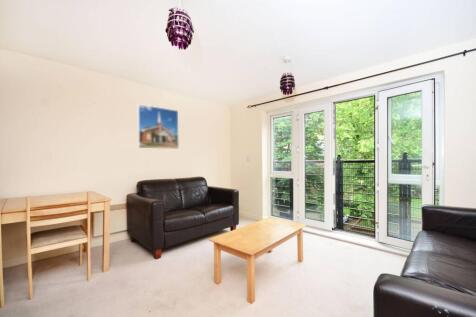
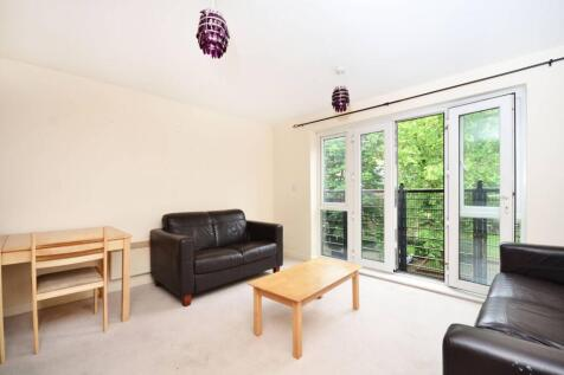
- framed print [137,103,180,150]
